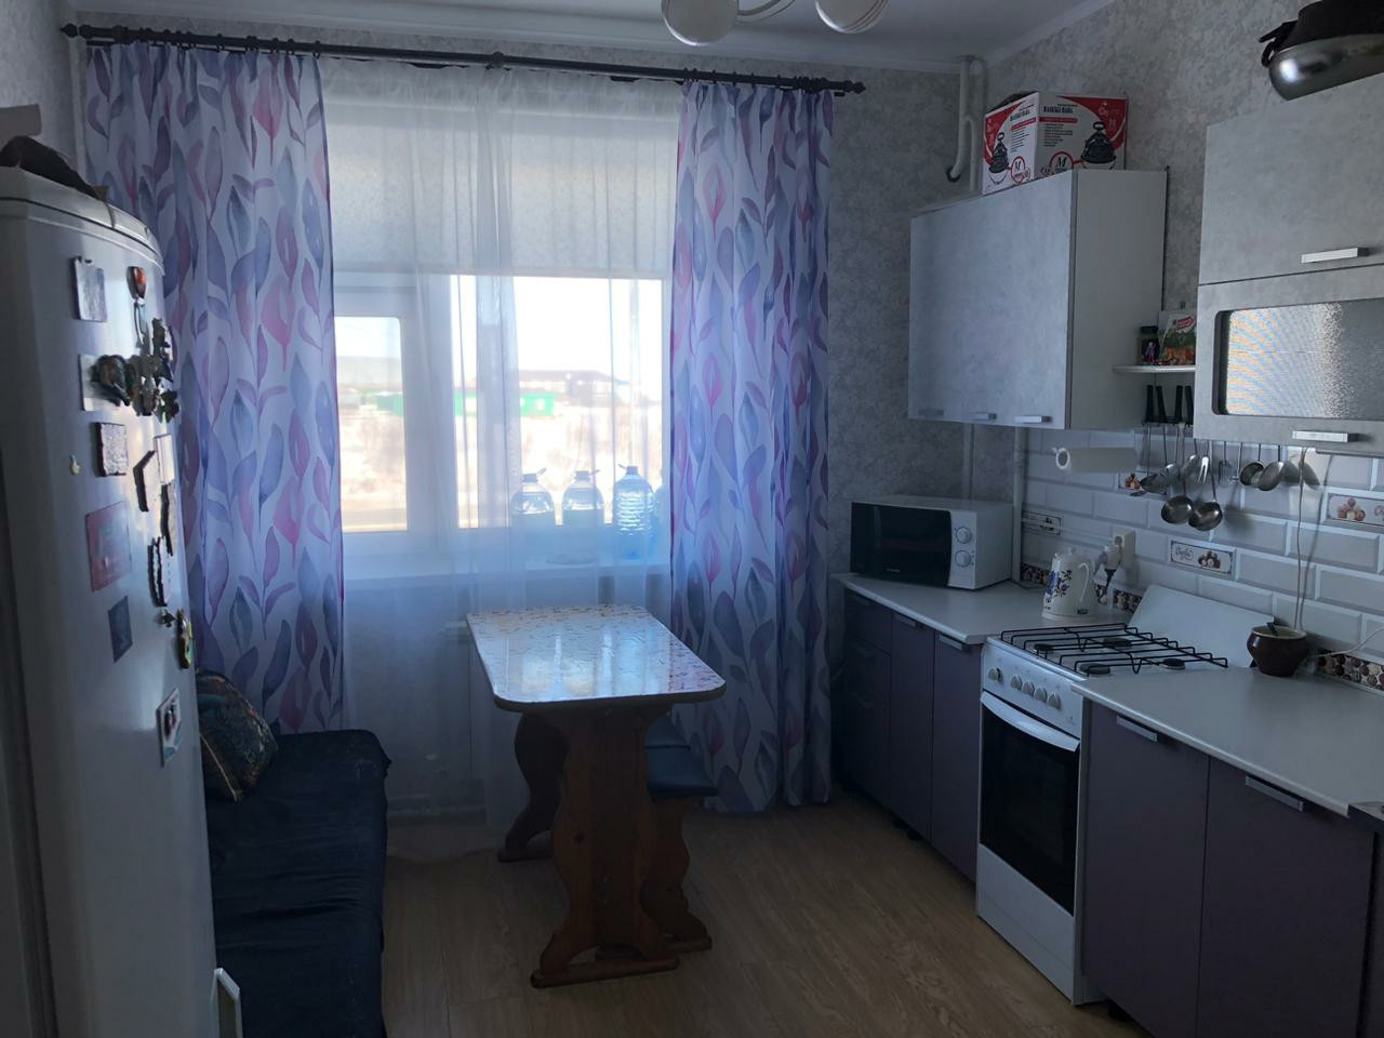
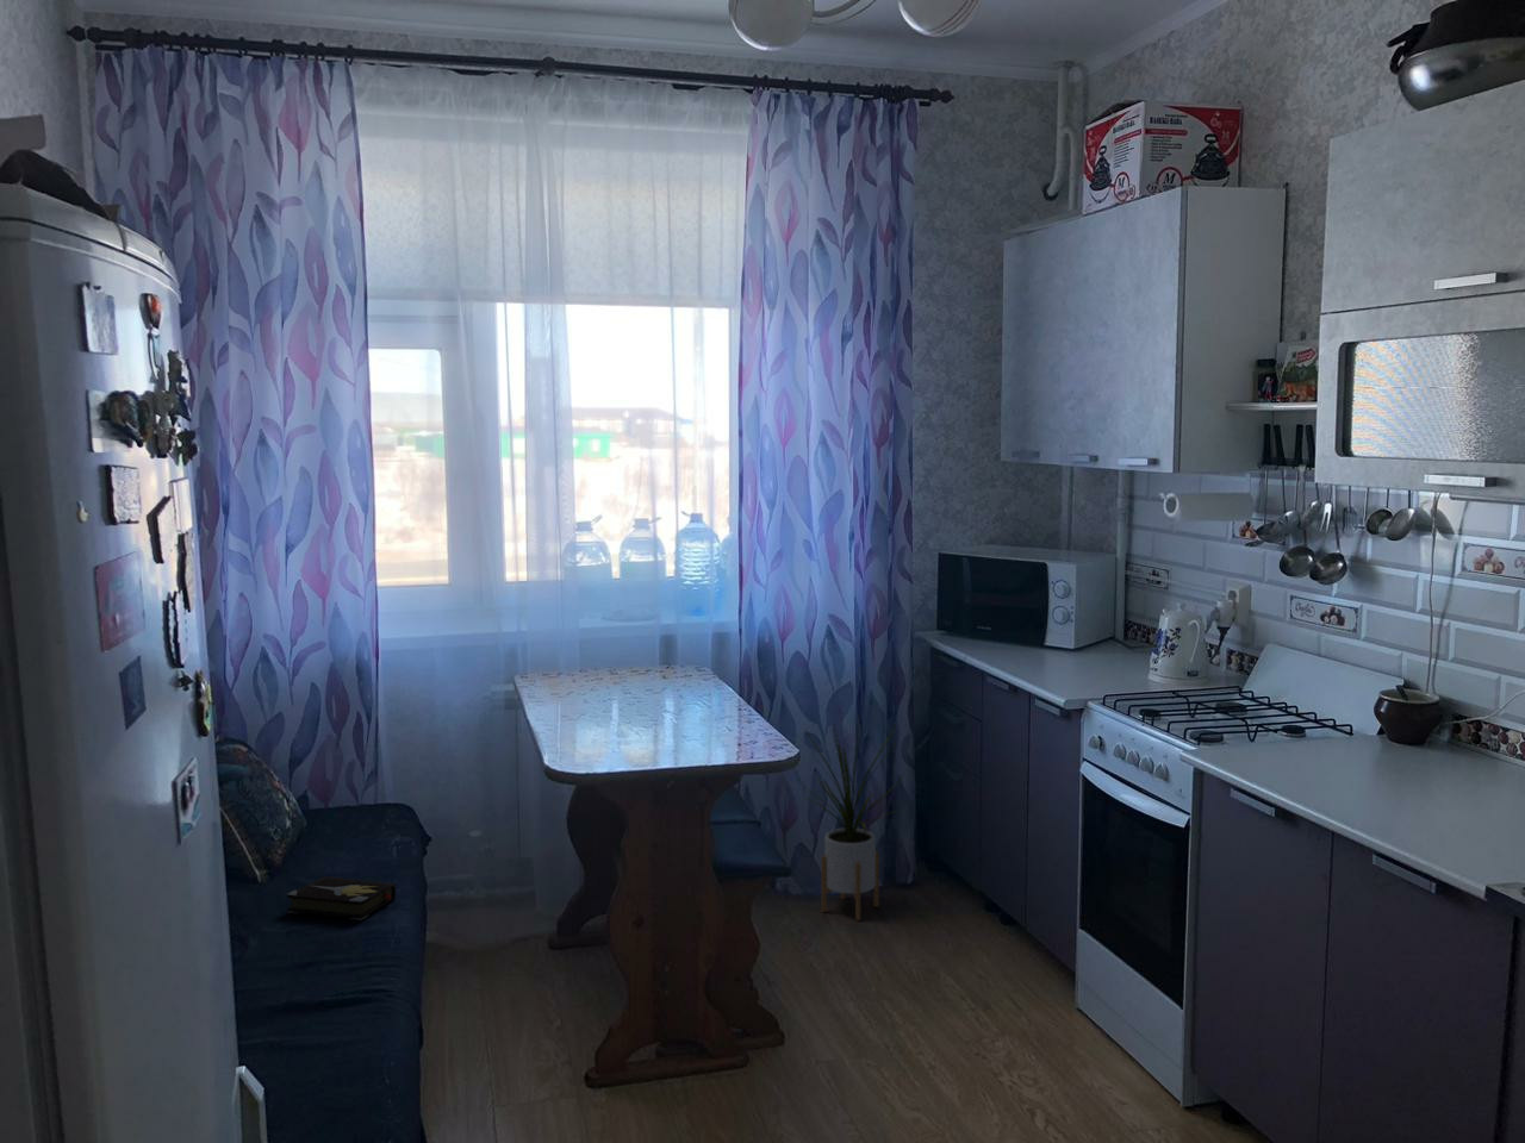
+ house plant [796,713,903,922]
+ hardback book [286,875,396,922]
